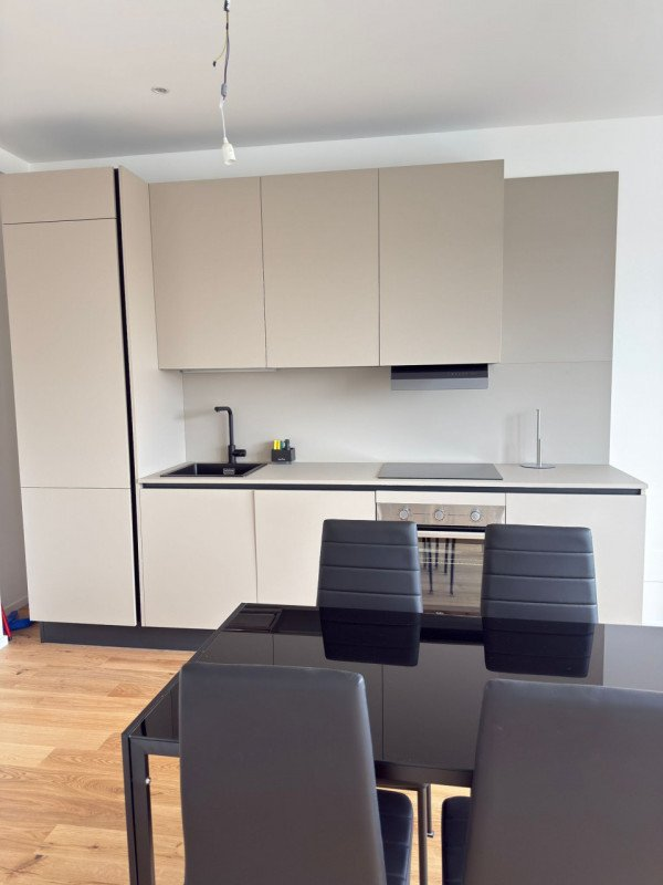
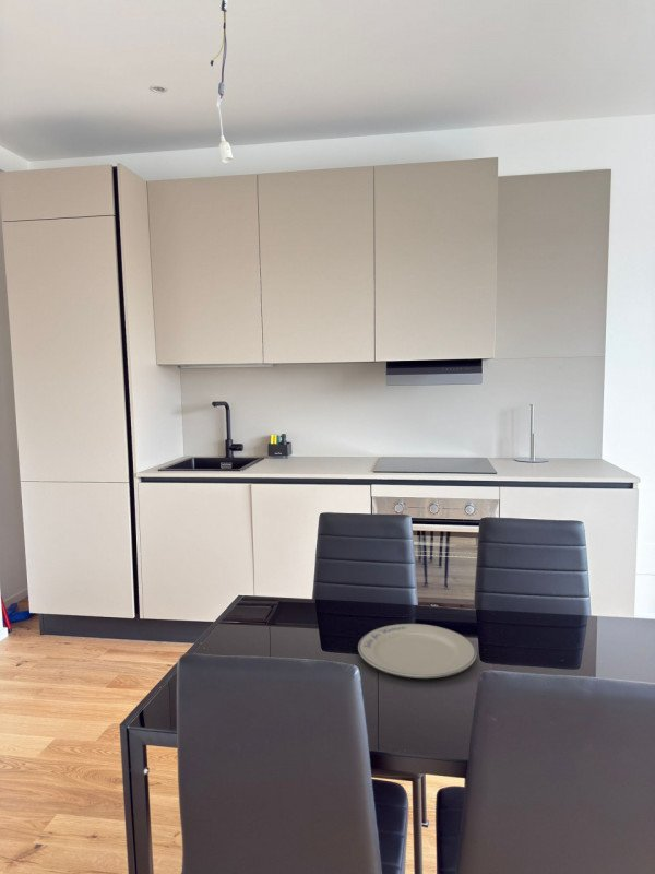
+ chinaware [357,623,478,680]
